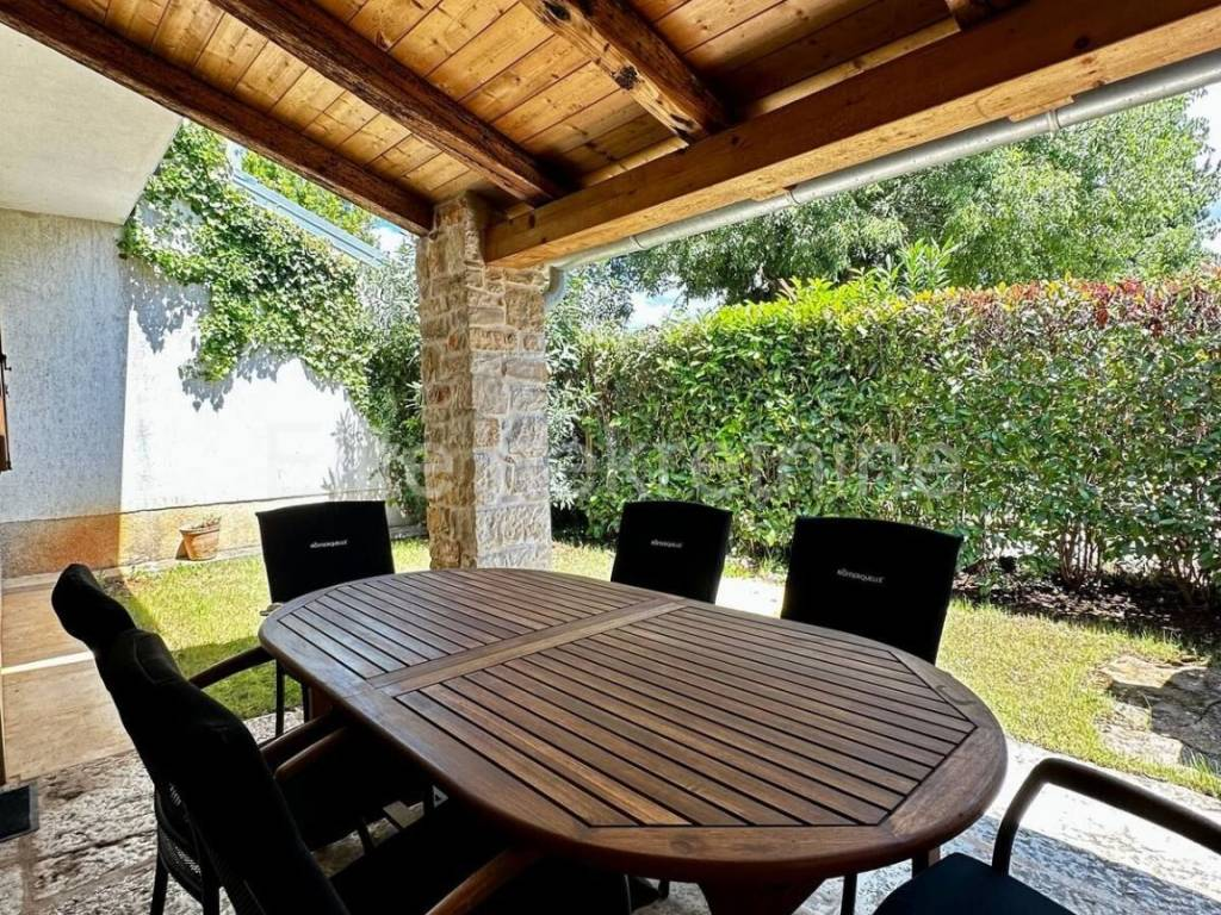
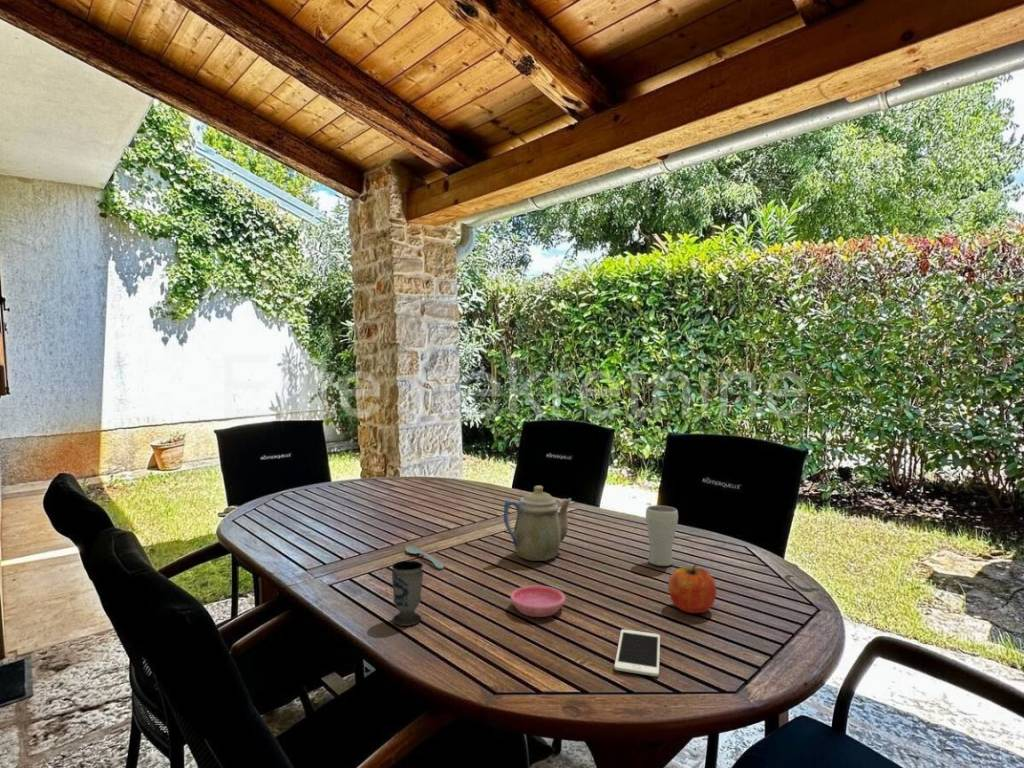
+ drinking glass [645,504,679,567]
+ cup [391,560,424,627]
+ cell phone [613,628,661,677]
+ spoon [404,545,445,570]
+ fruit [667,563,717,614]
+ teapot [503,485,572,562]
+ saucer [509,584,566,618]
